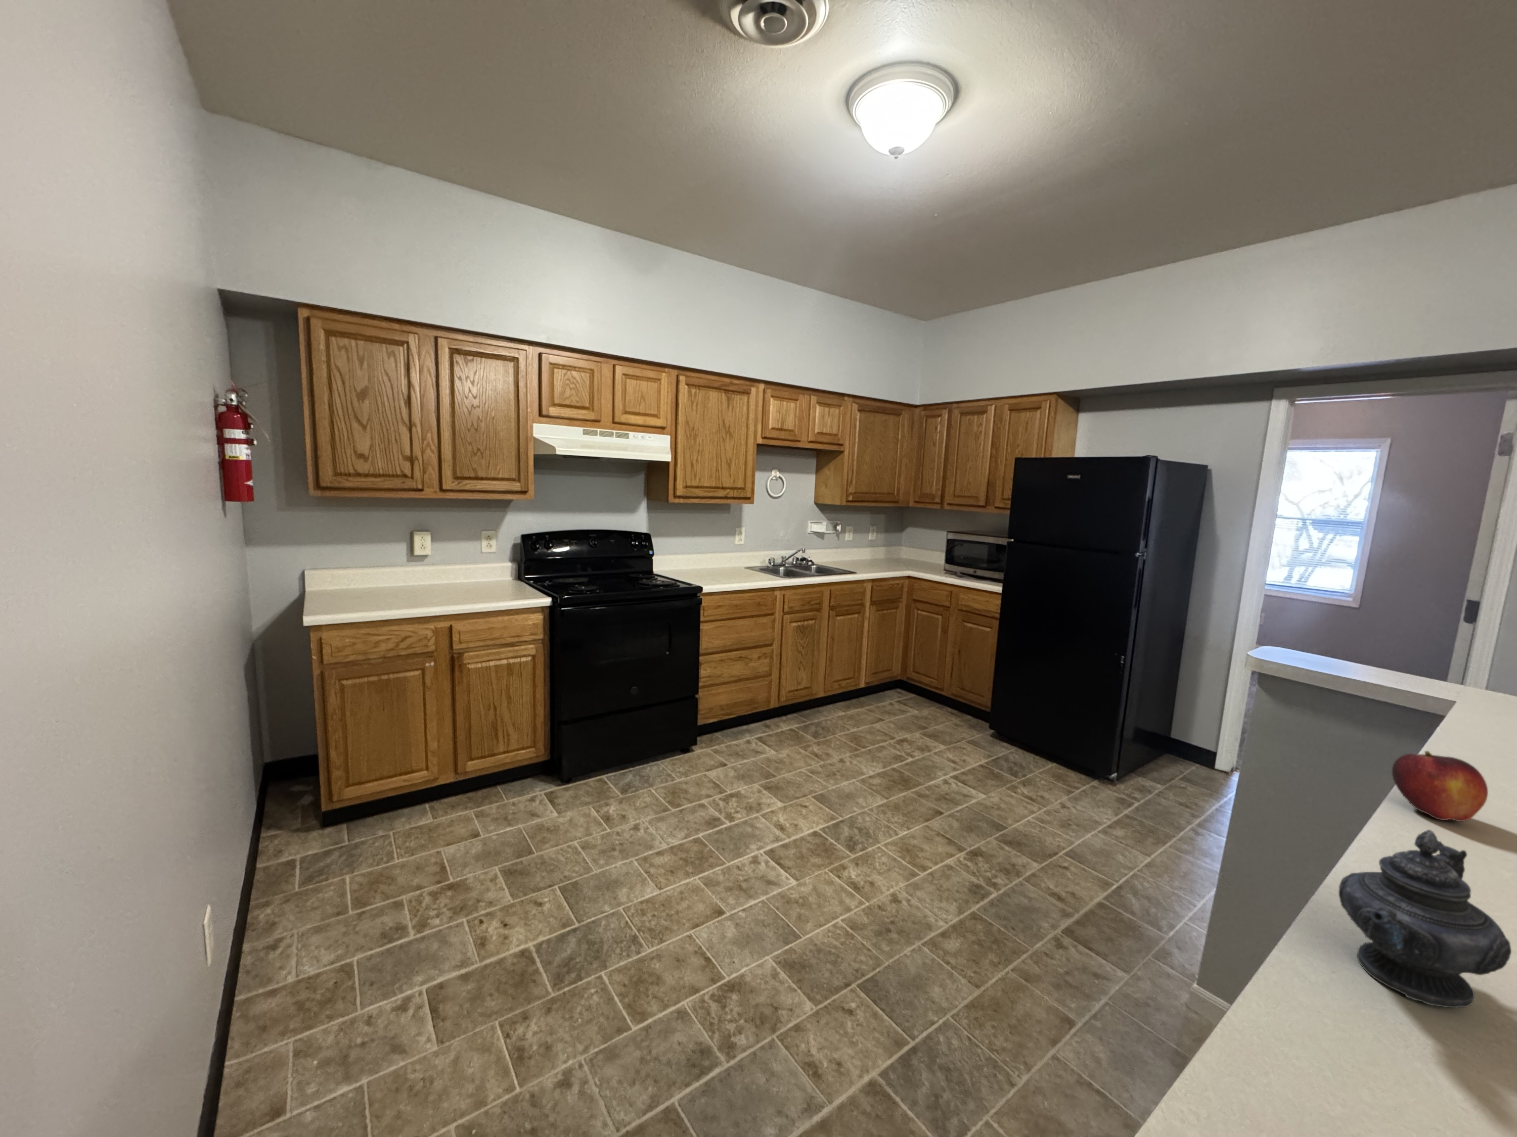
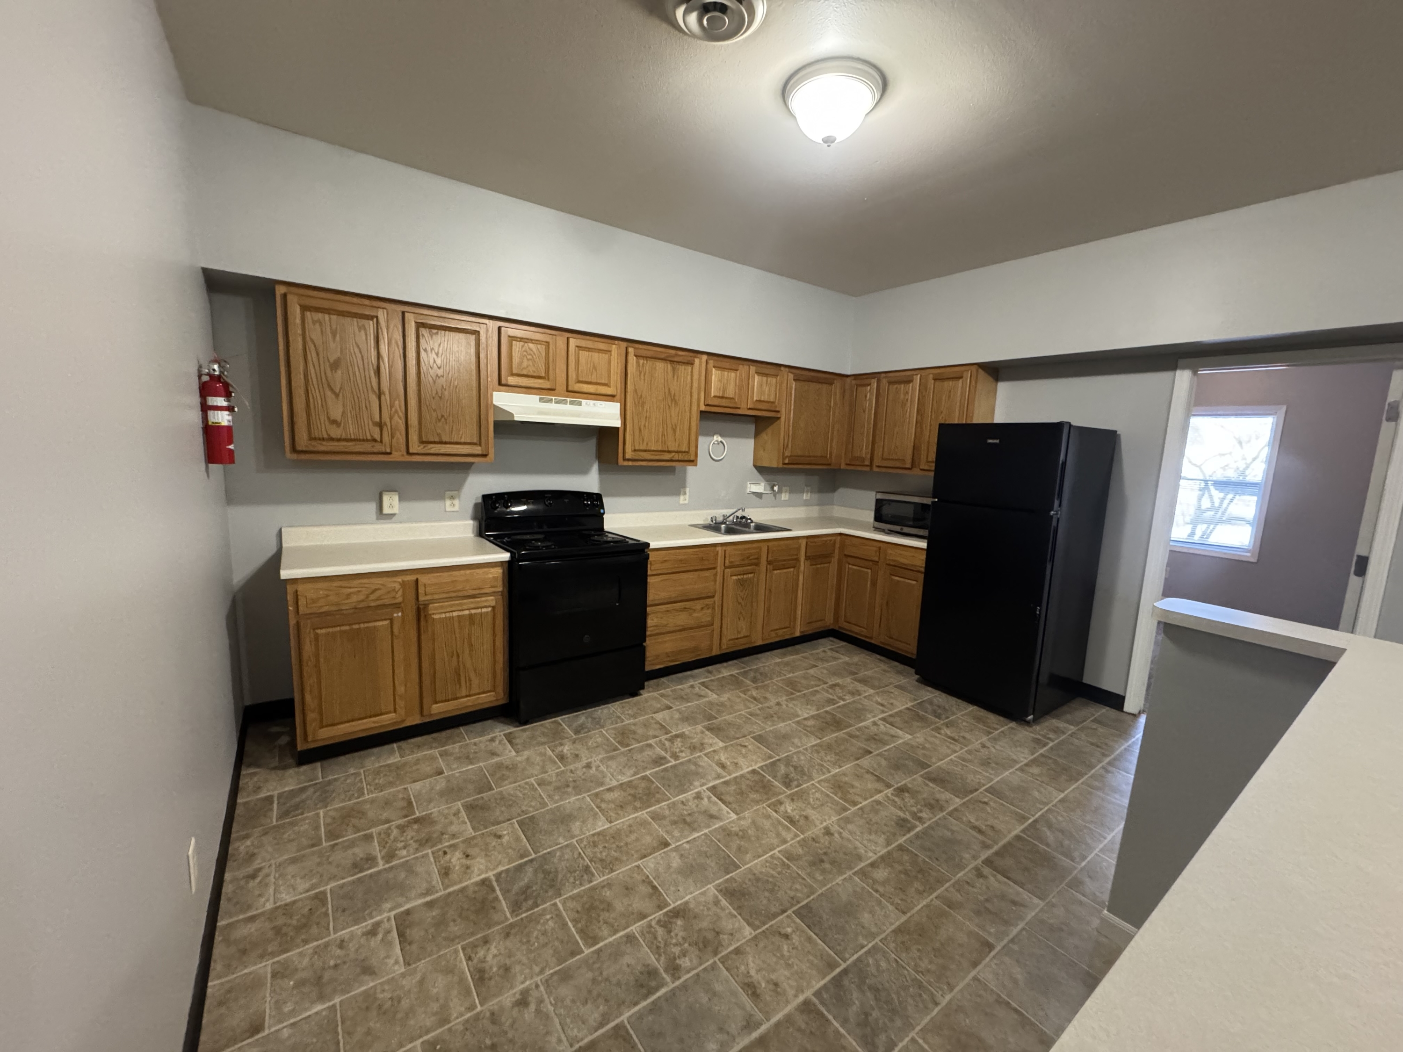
- teapot [1338,829,1512,1009]
- fruit [1392,750,1488,822]
